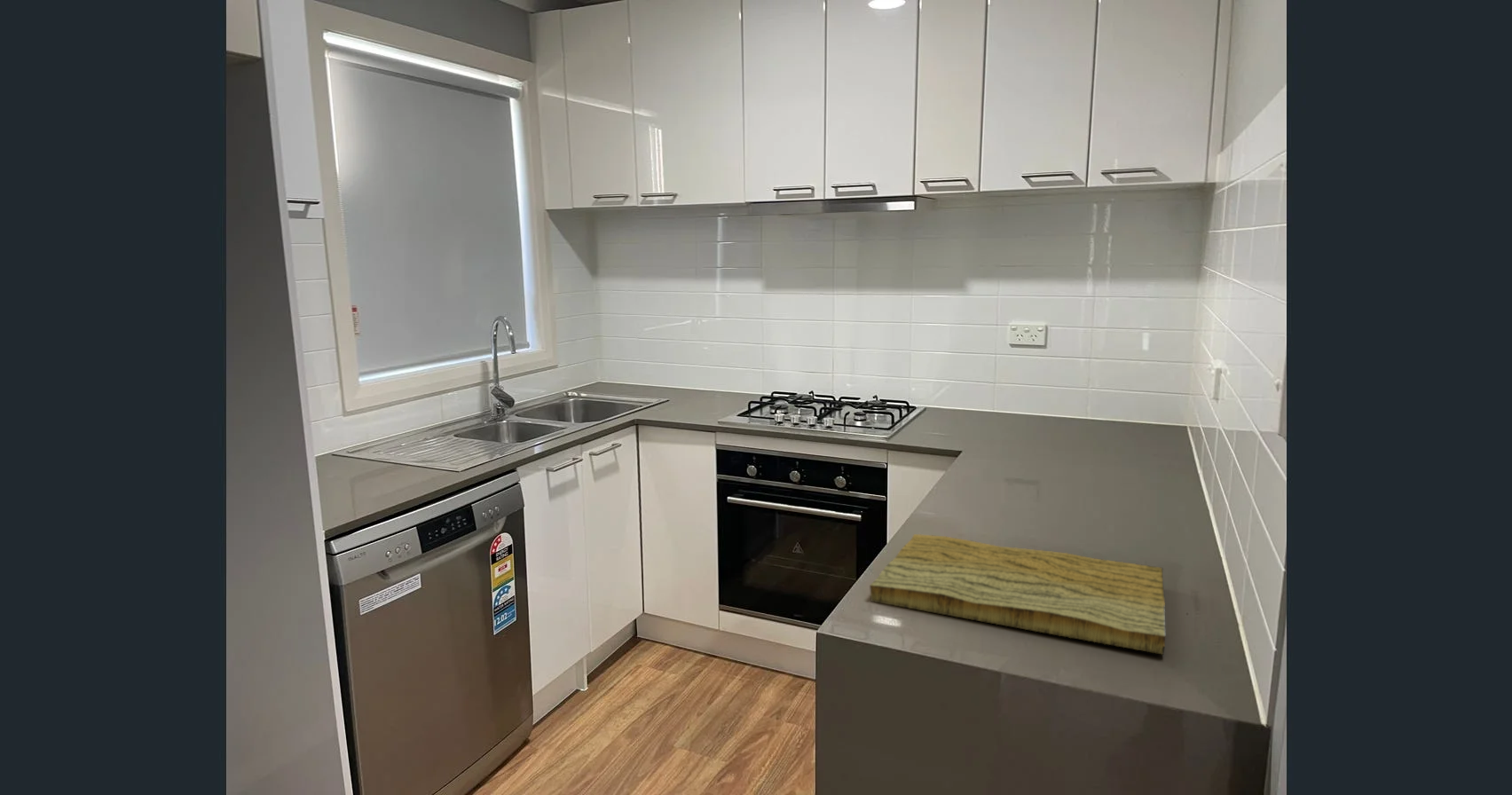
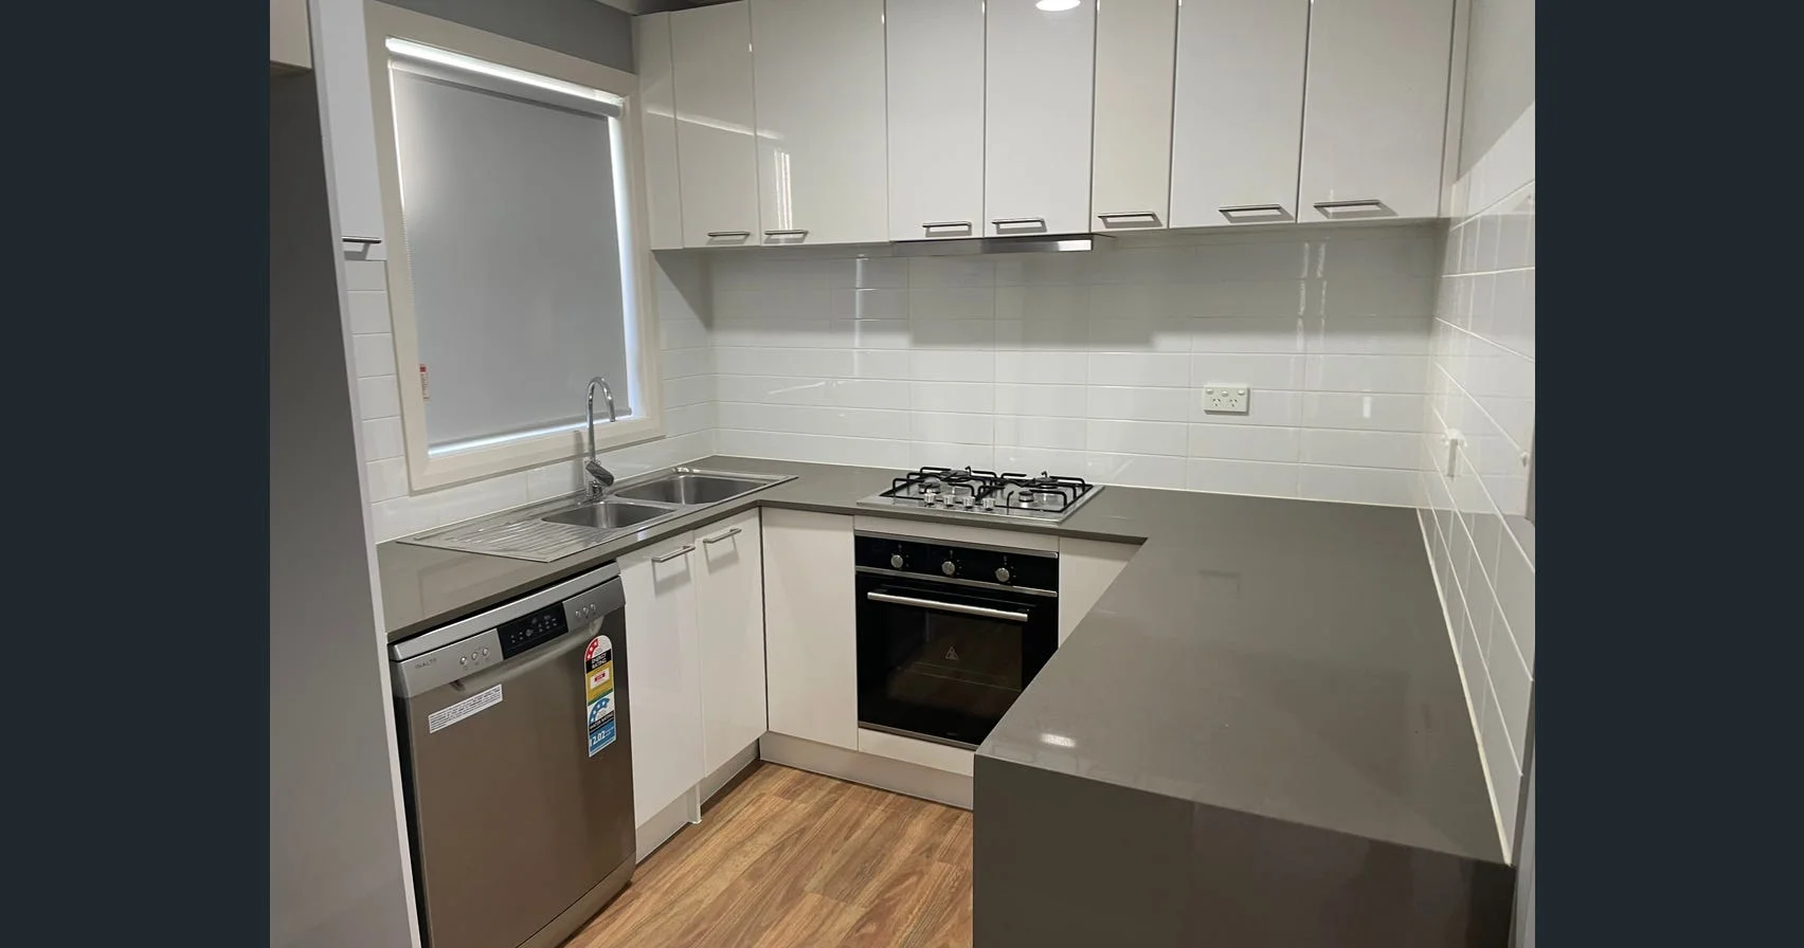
- cutting board [869,533,1166,656]
